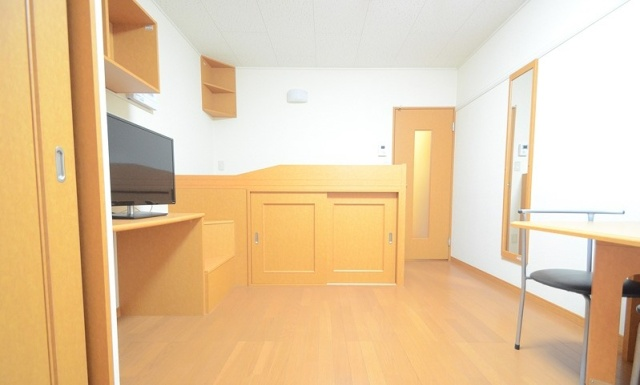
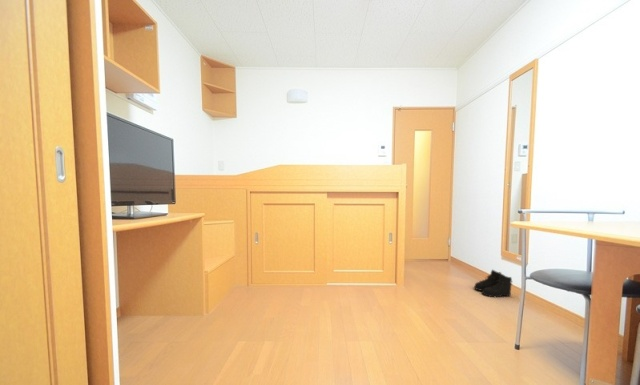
+ boots [473,268,514,298]
